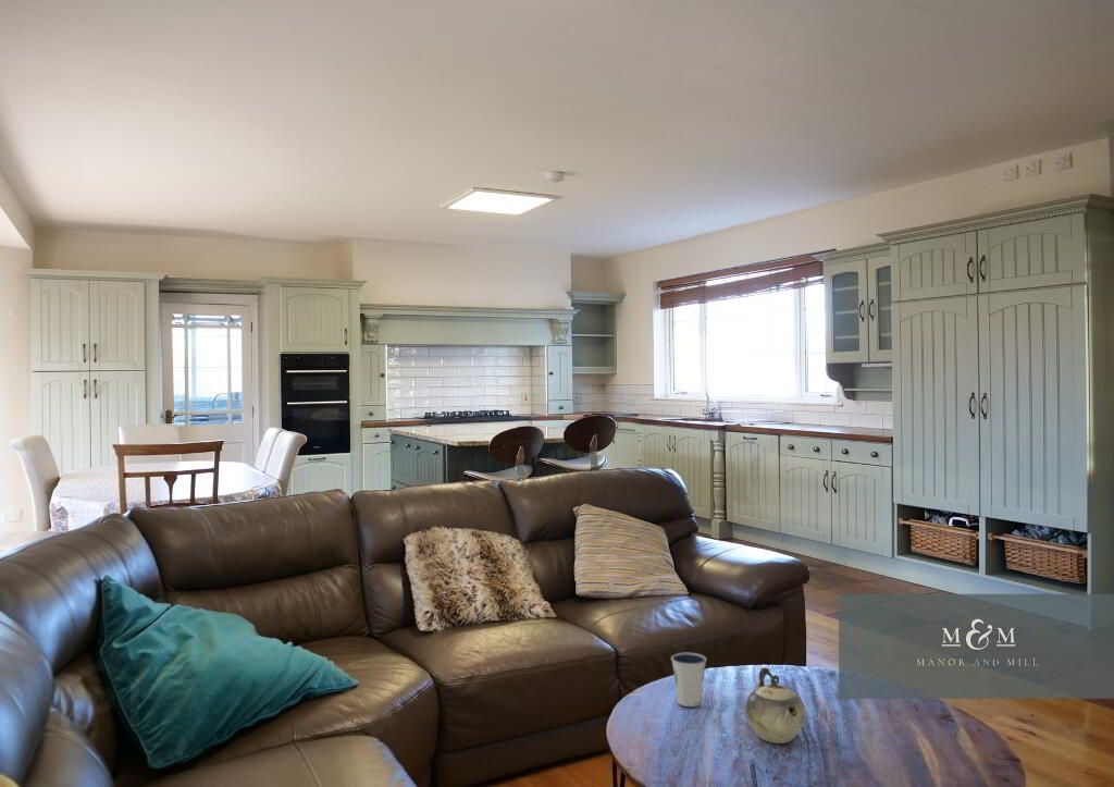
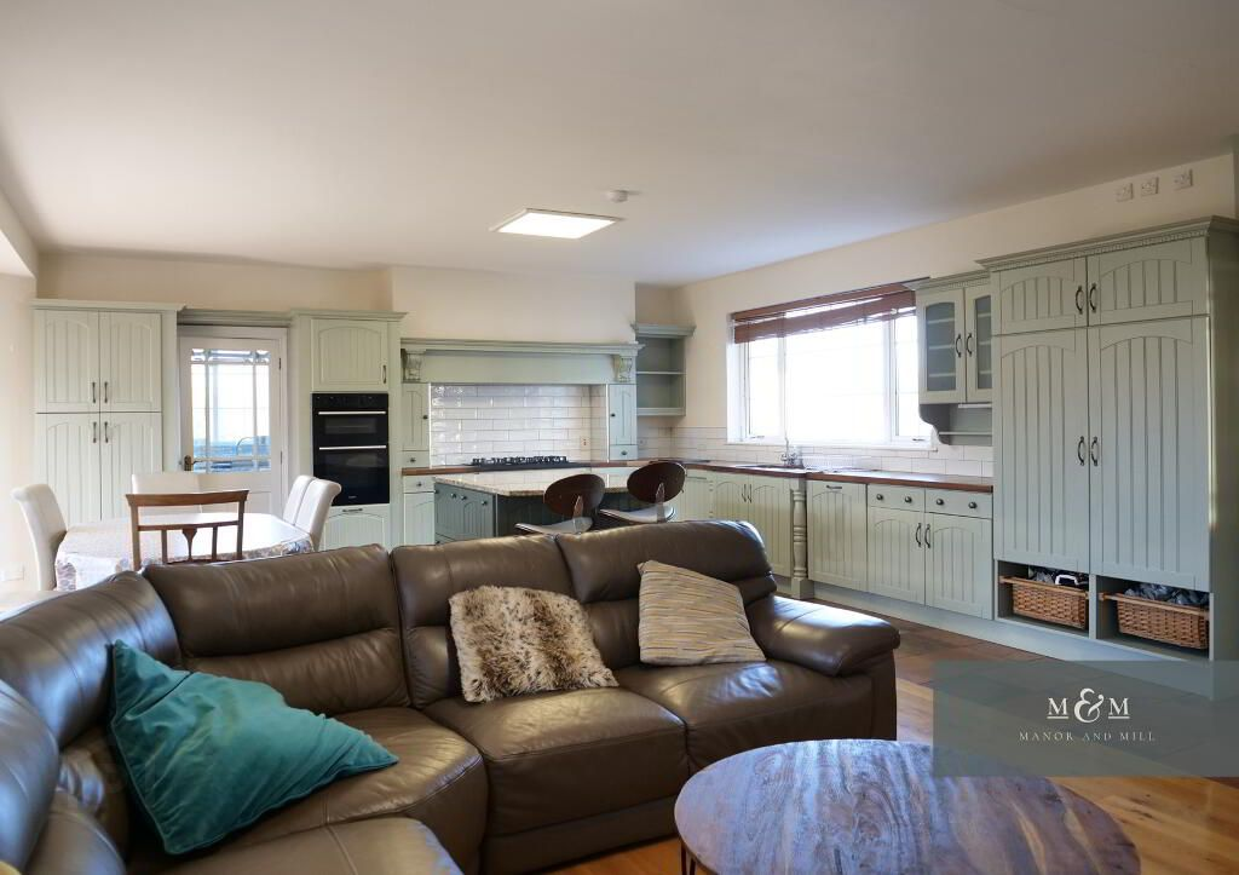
- teapot [744,666,806,745]
- dixie cup [670,652,707,708]
